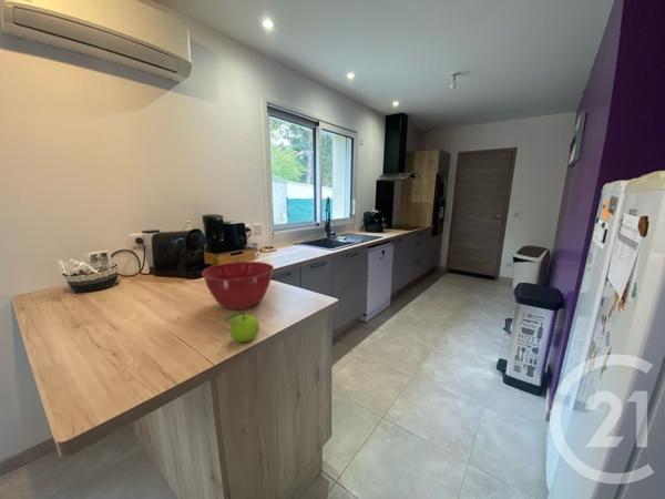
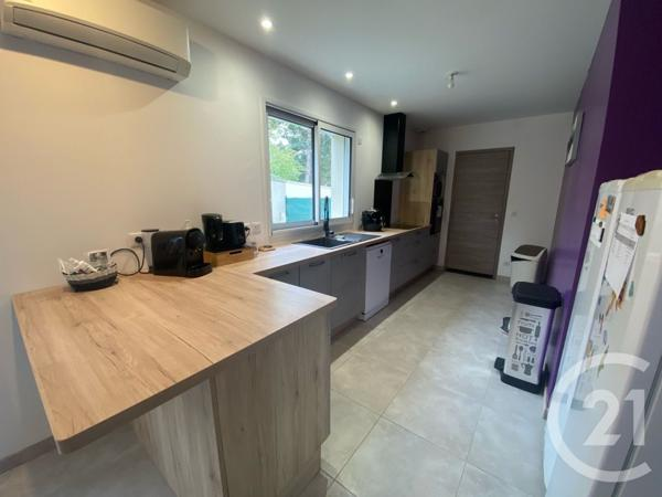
- fruit [219,309,260,343]
- mixing bowl [201,261,275,310]
